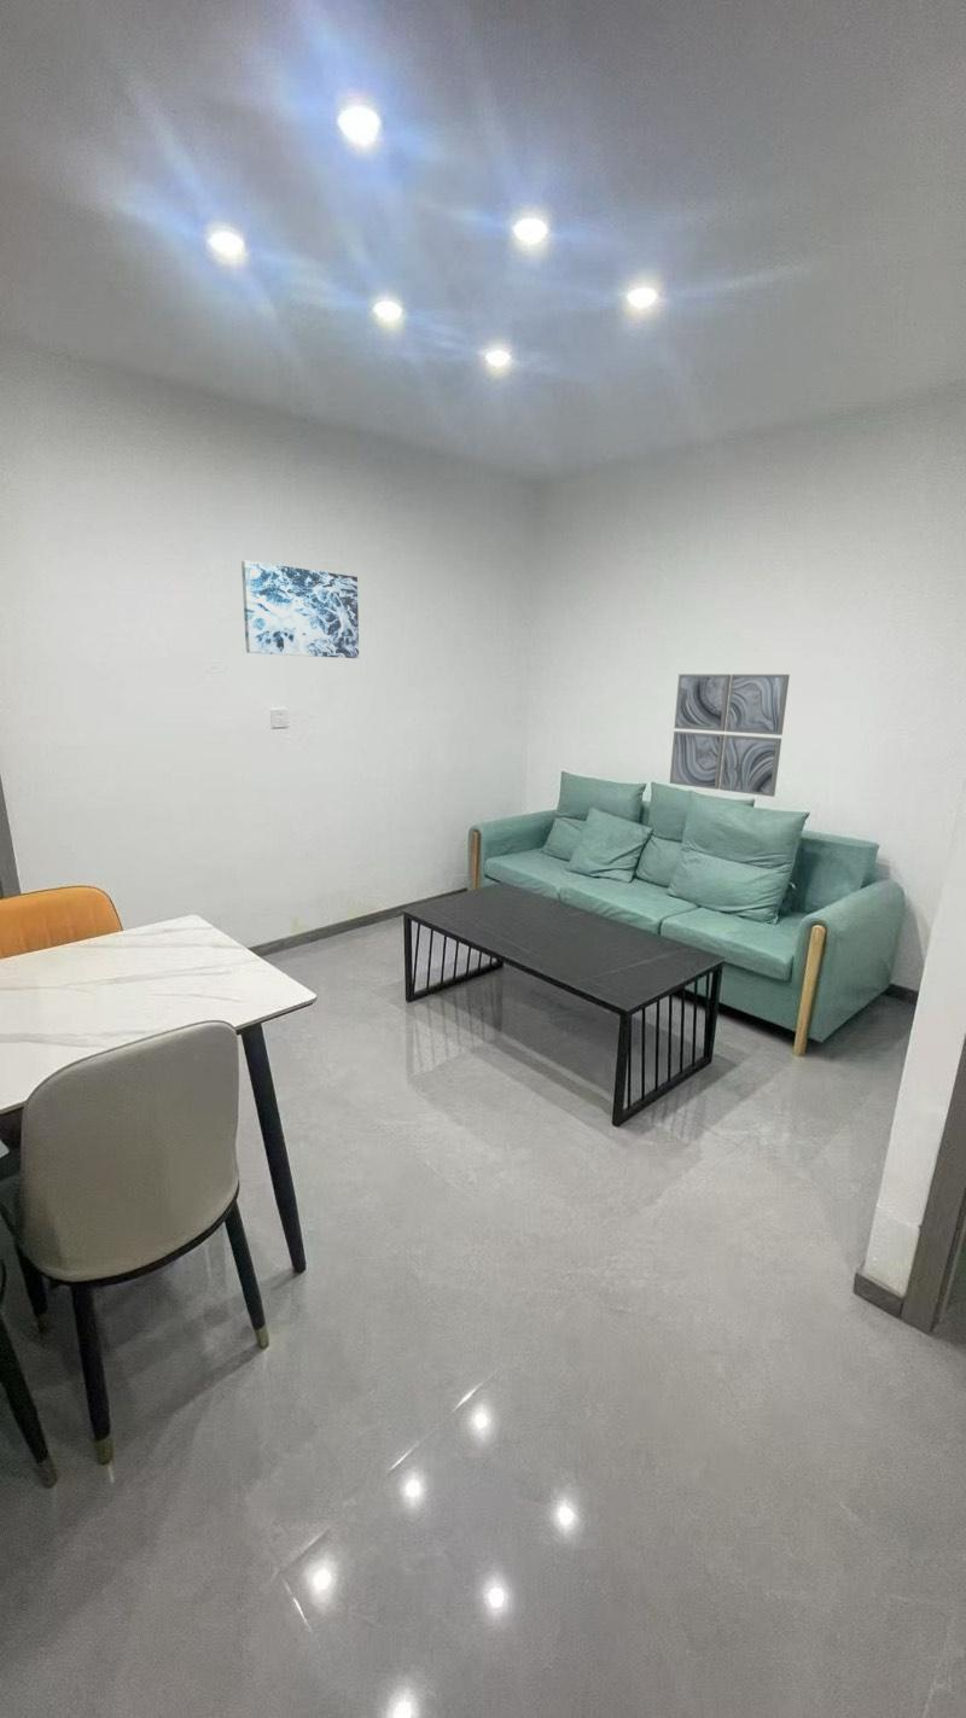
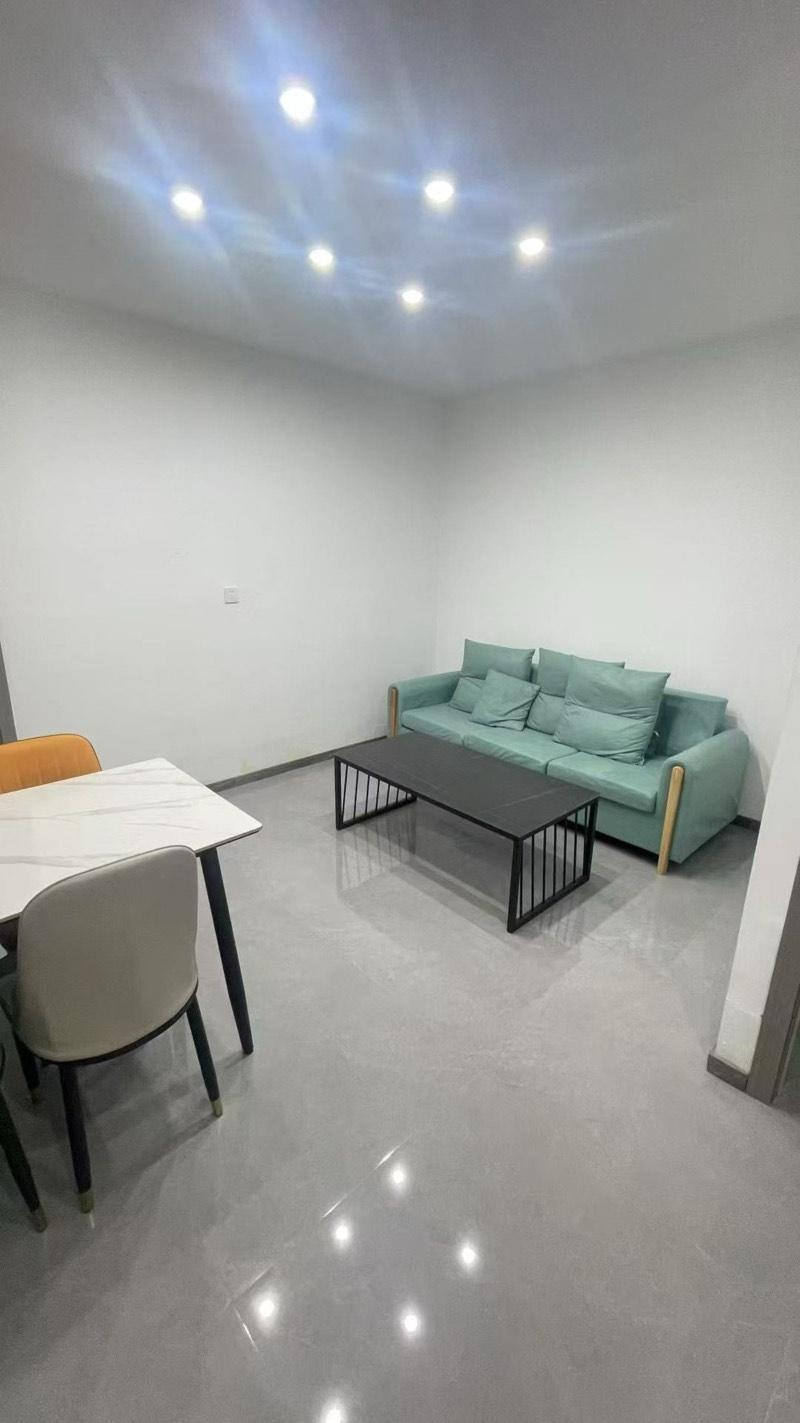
- wall art [669,672,791,798]
- wall art [240,560,360,659]
